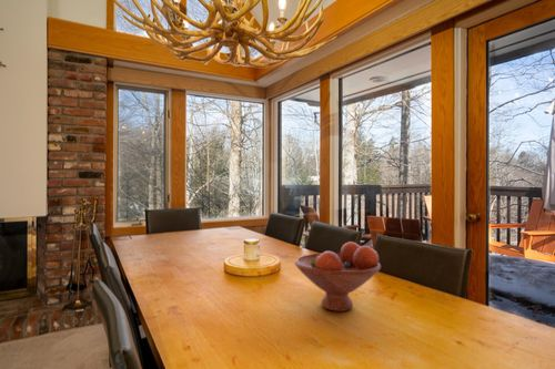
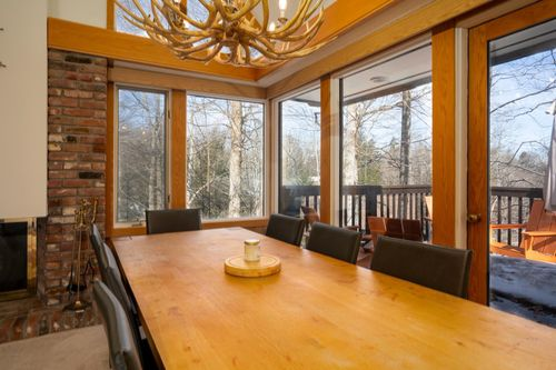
- fruit bowl [294,240,382,312]
